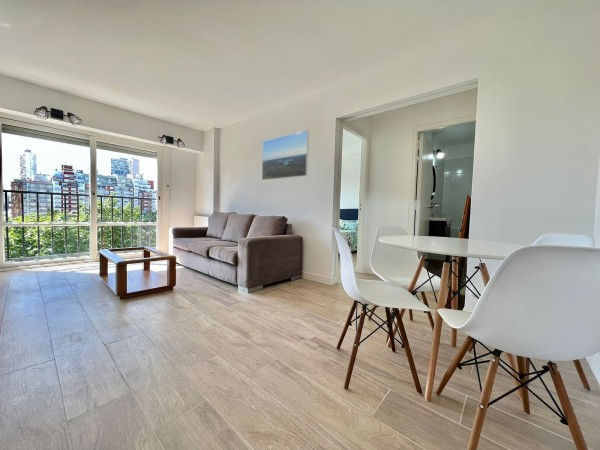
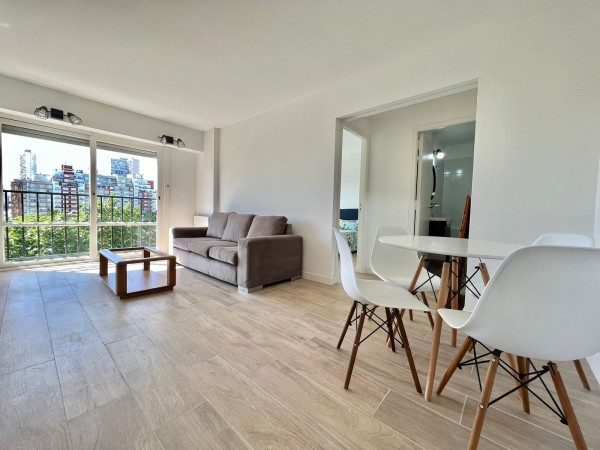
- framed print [261,129,310,181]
